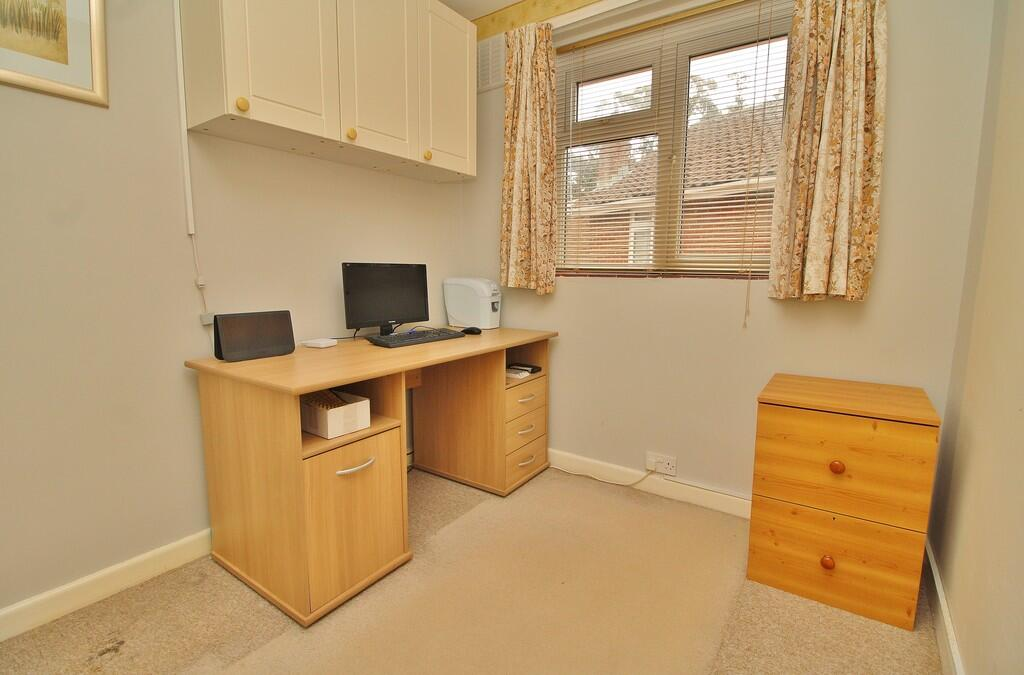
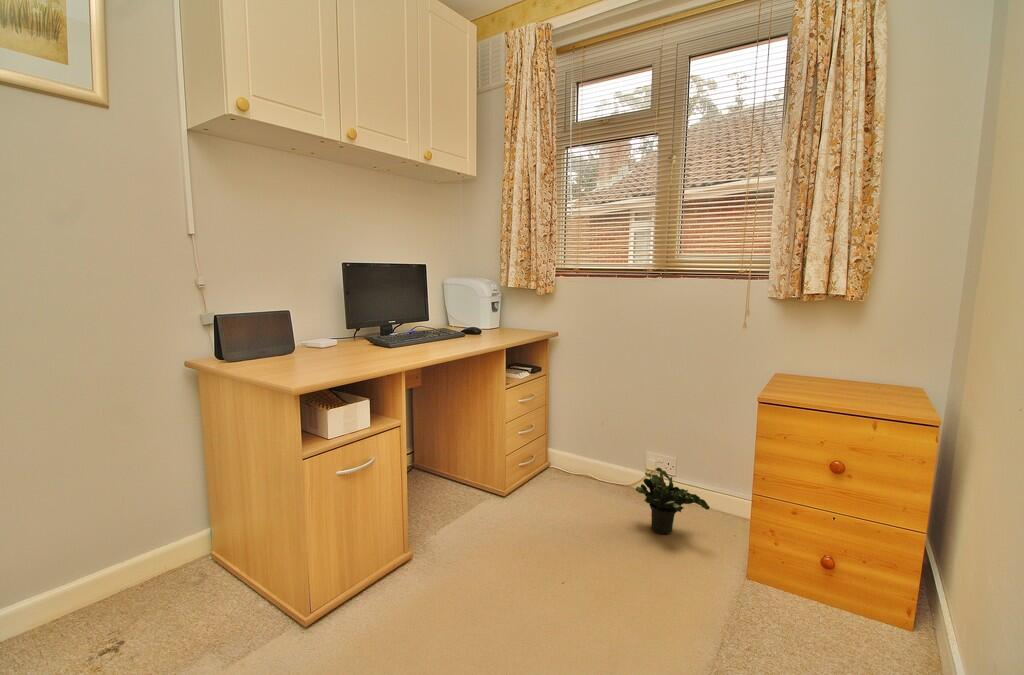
+ potted plant [634,467,711,535]
